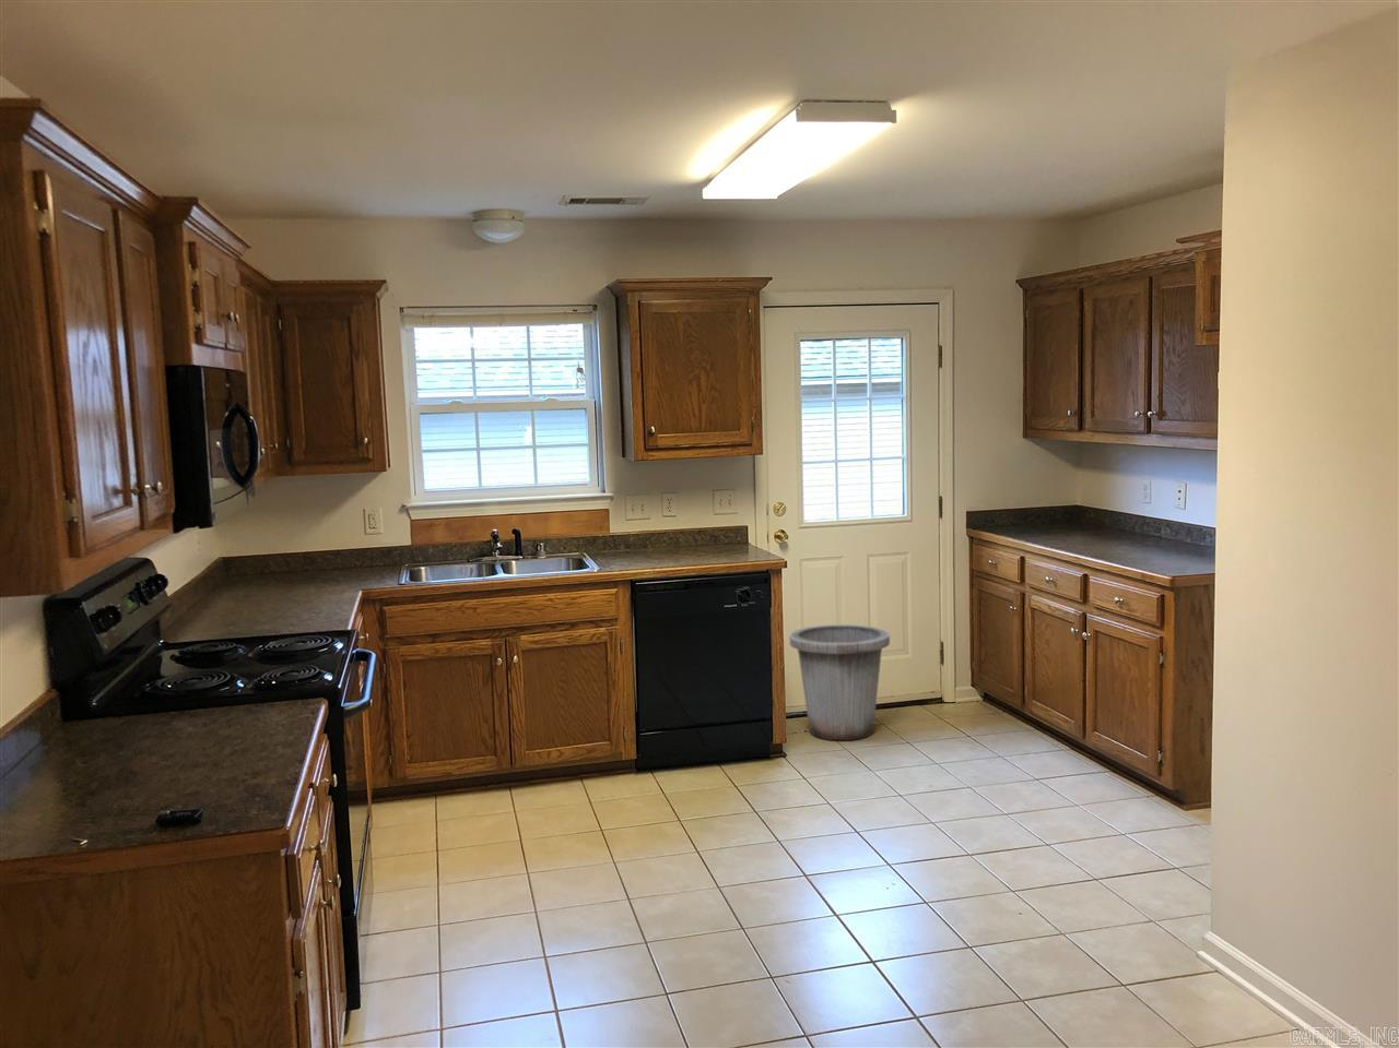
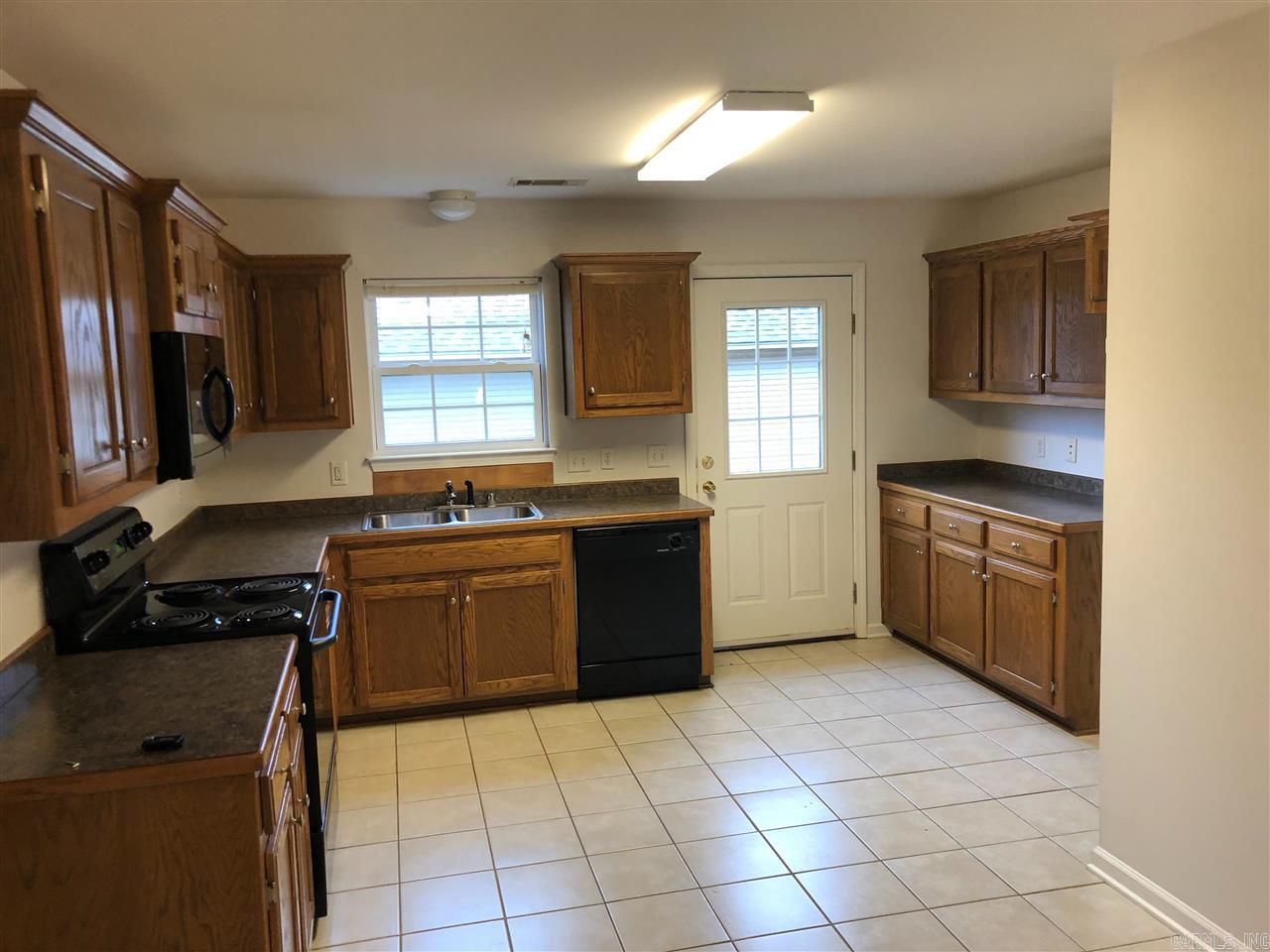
- trash can [788,623,891,741]
